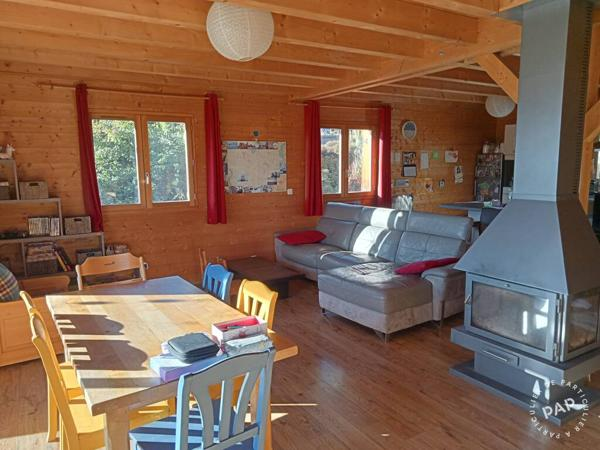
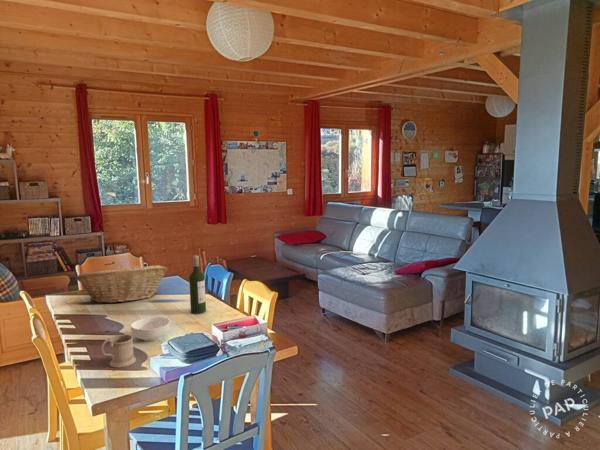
+ cereal bowl [130,316,171,342]
+ wine bottle [188,254,207,314]
+ fruit basket [74,264,168,304]
+ mug [100,334,137,369]
